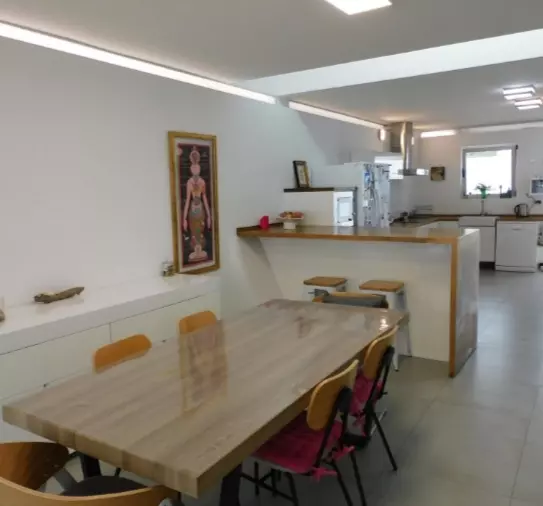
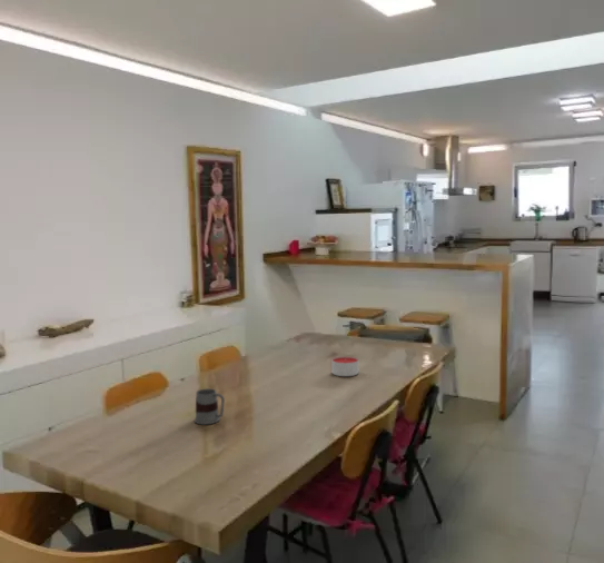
+ mug [194,387,226,425]
+ candle [330,355,360,377]
